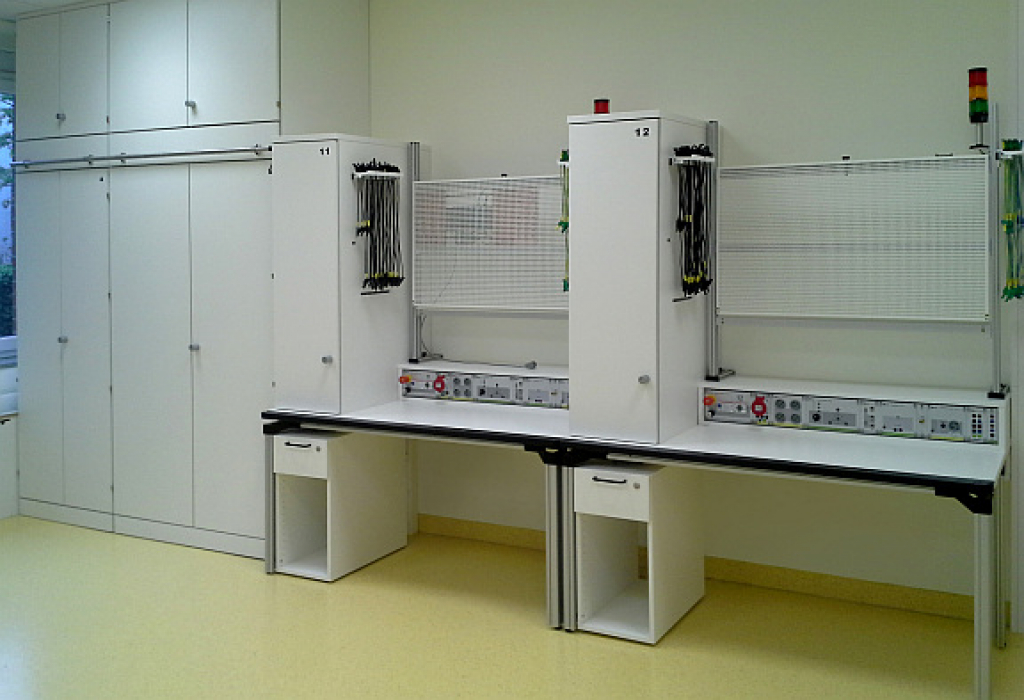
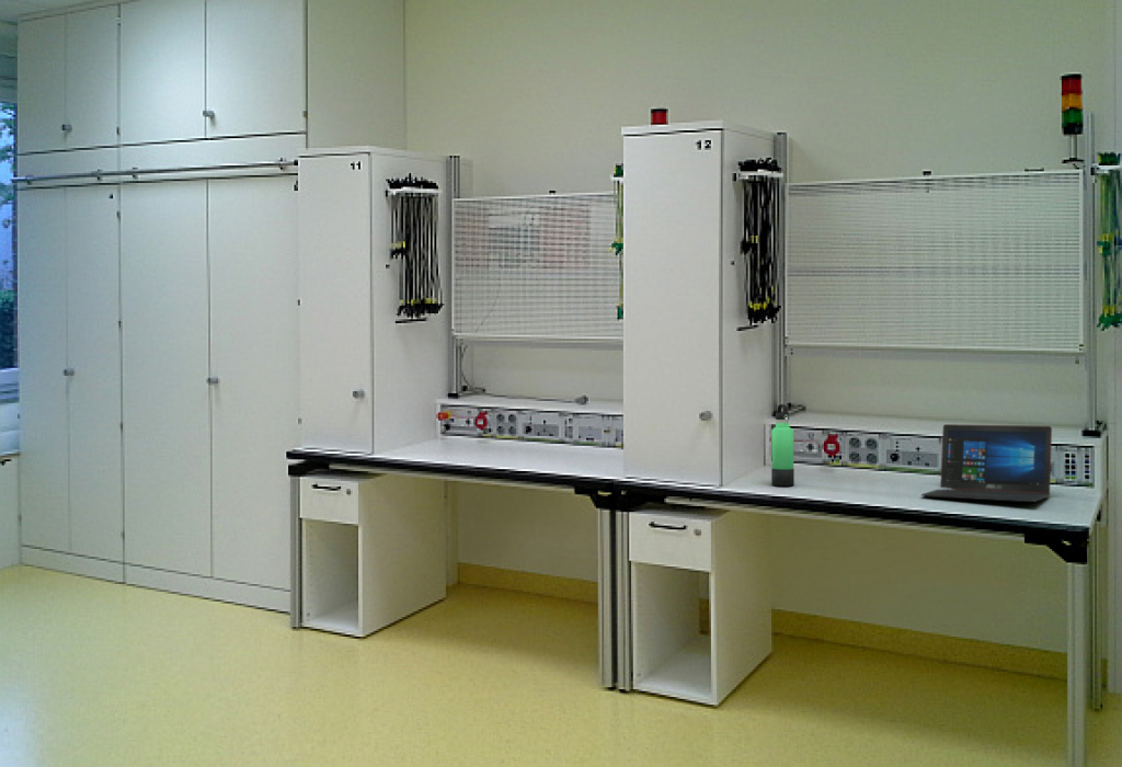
+ thermos bottle [770,403,795,486]
+ laptop [920,423,1053,503]
